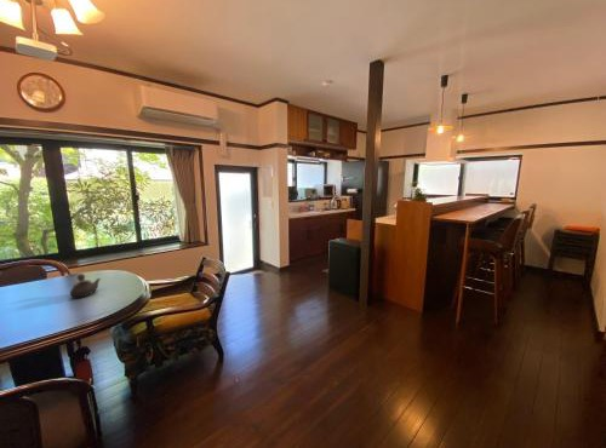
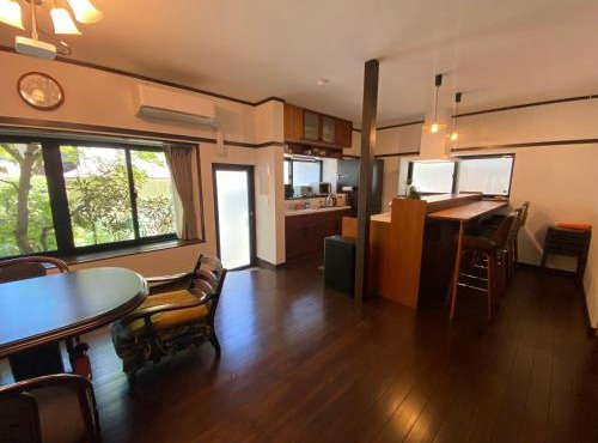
- teapot [69,272,102,298]
